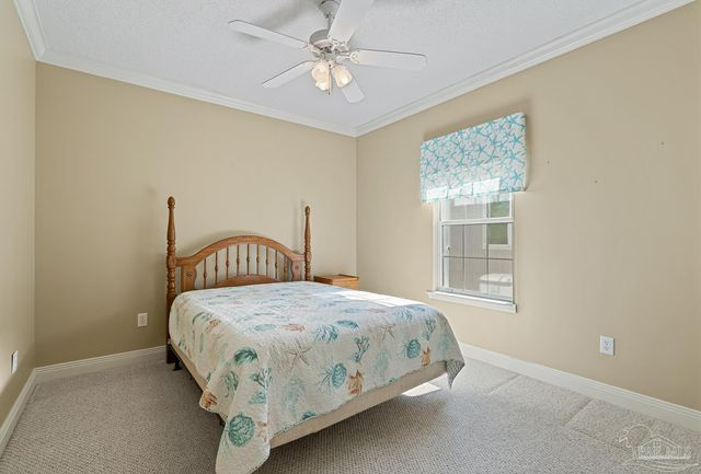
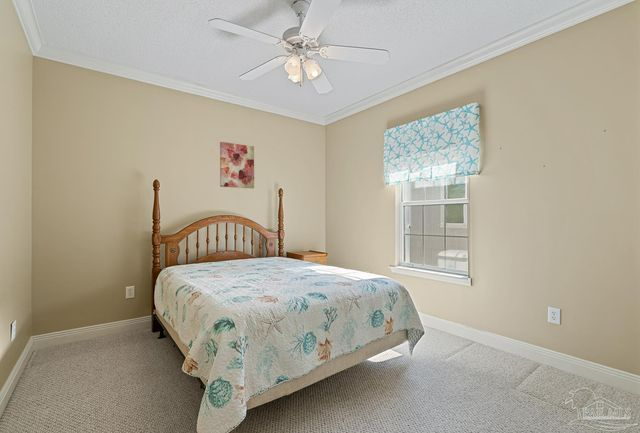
+ wall art [219,141,255,189]
